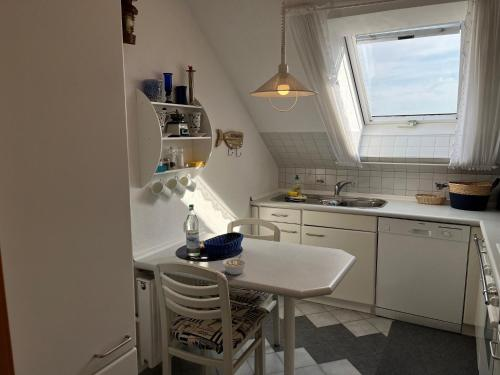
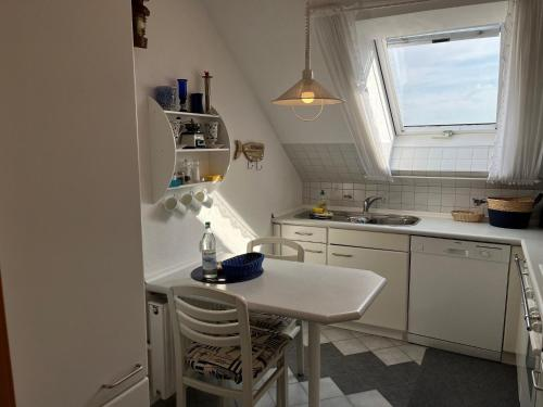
- legume [221,254,248,276]
